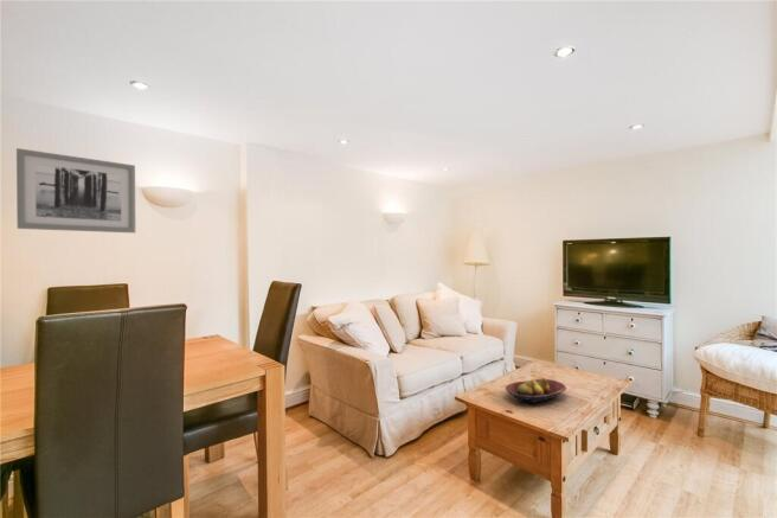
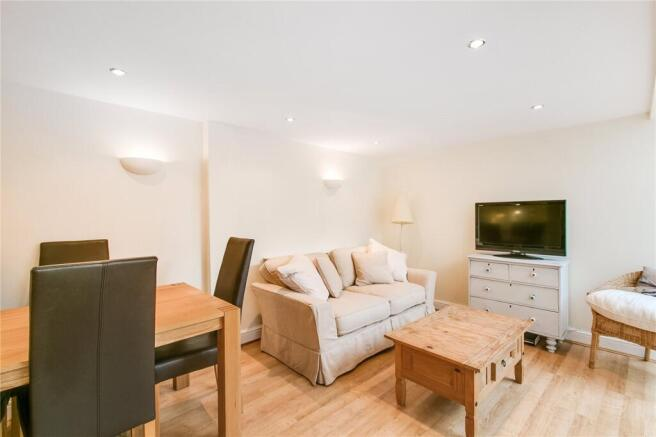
- fruit bowl [505,377,567,404]
- wall art [15,147,136,234]
